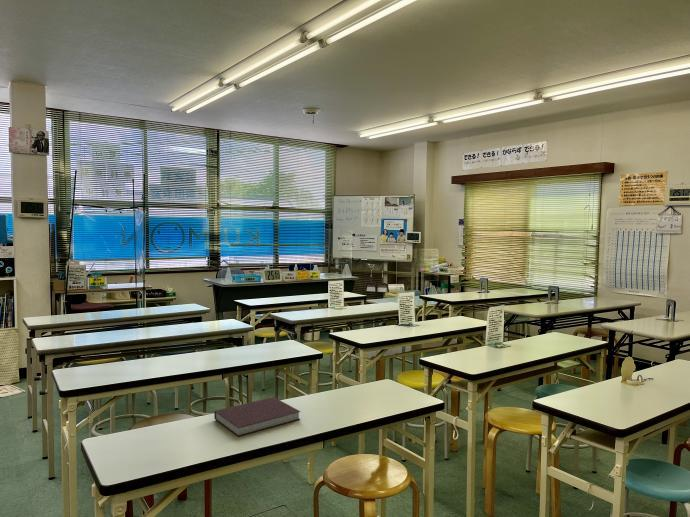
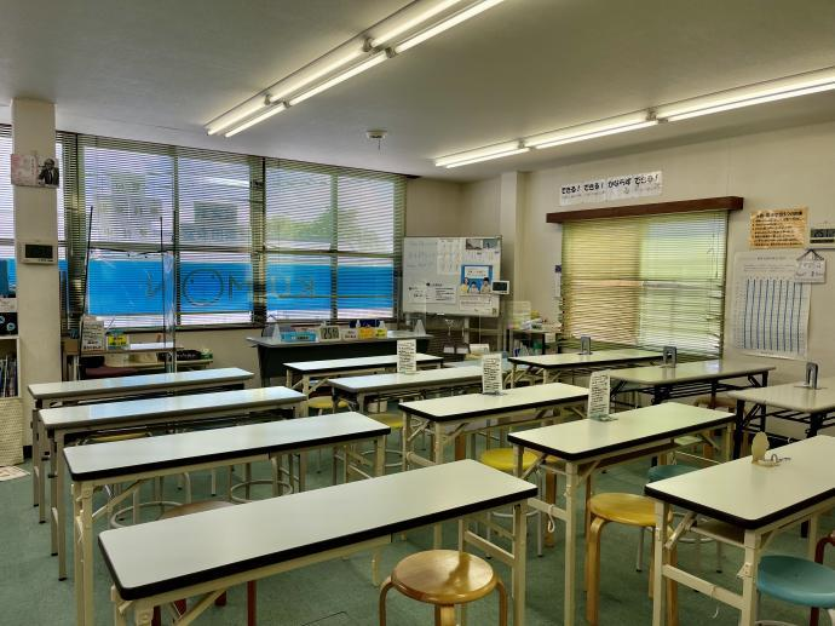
- notebook [213,396,301,437]
